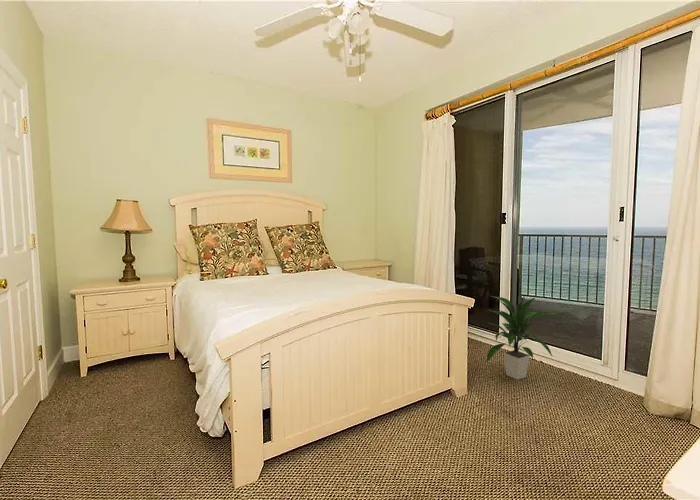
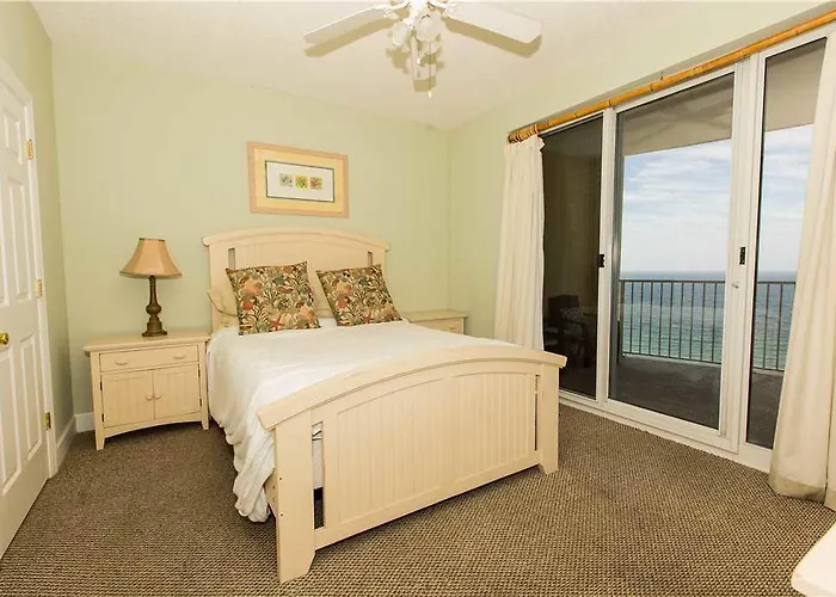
- indoor plant [485,295,558,381]
